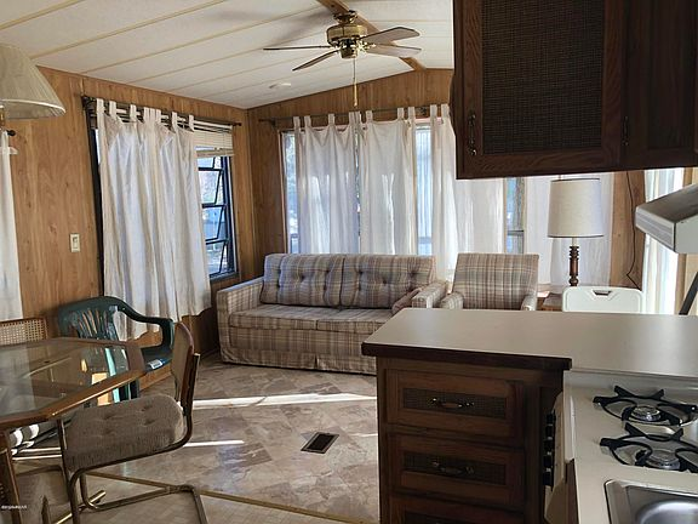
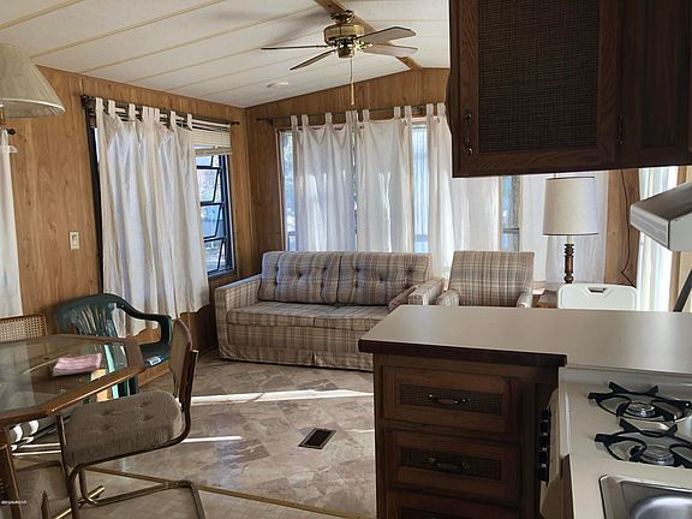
+ dish towel [52,352,102,377]
